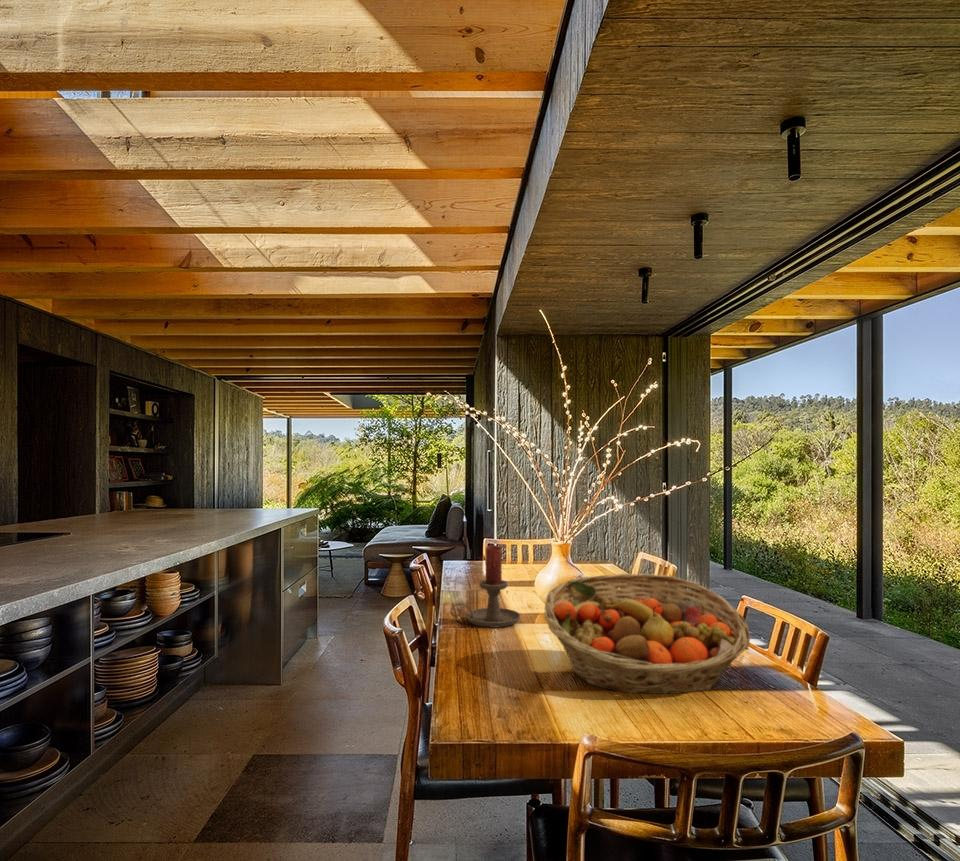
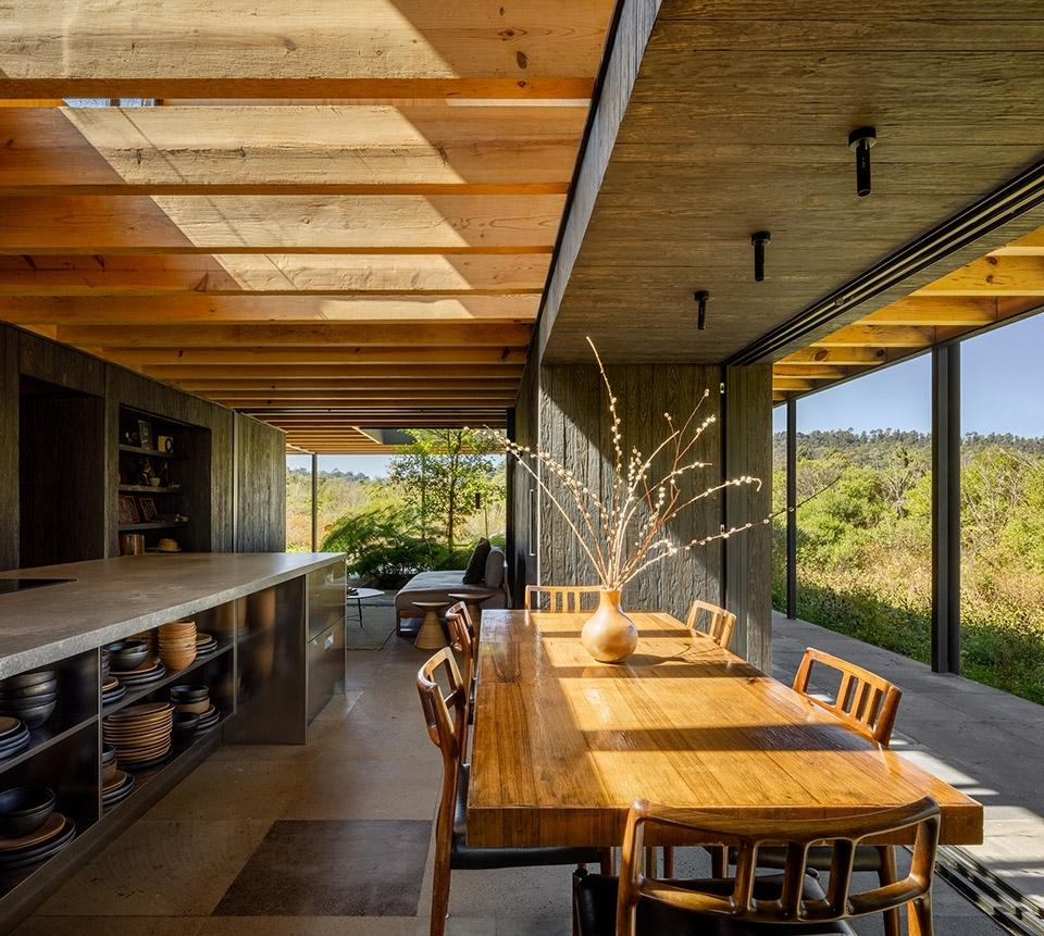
- fruit basket [543,573,751,695]
- candle holder [449,544,522,628]
